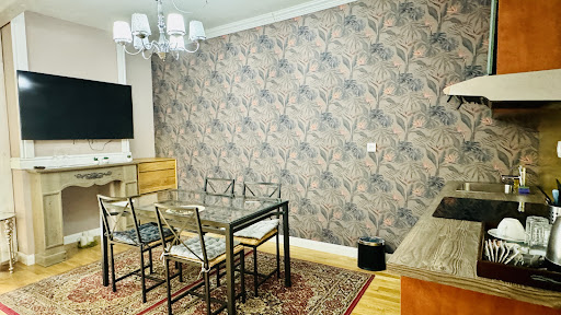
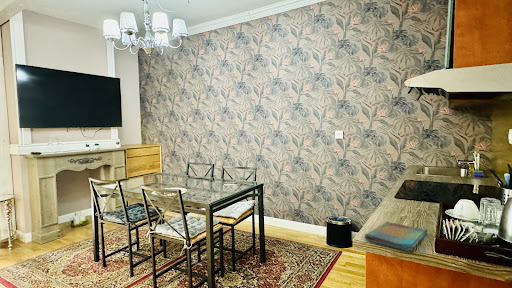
+ dish towel [363,221,428,253]
